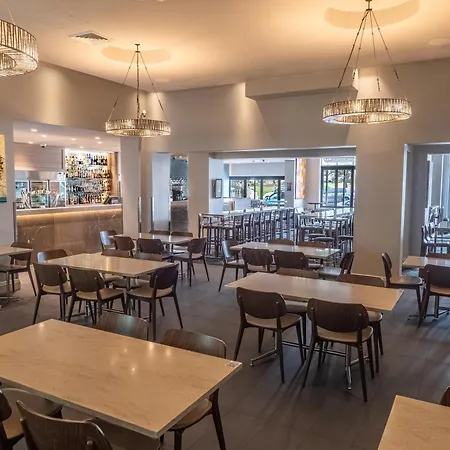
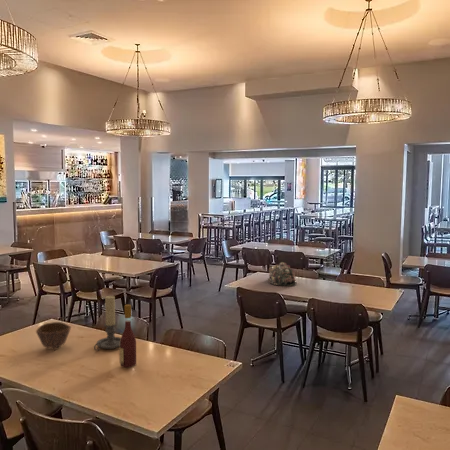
+ wine bottle [118,303,137,368]
+ flower pot [267,261,298,287]
+ candle holder [93,295,121,352]
+ bowl [35,321,72,352]
